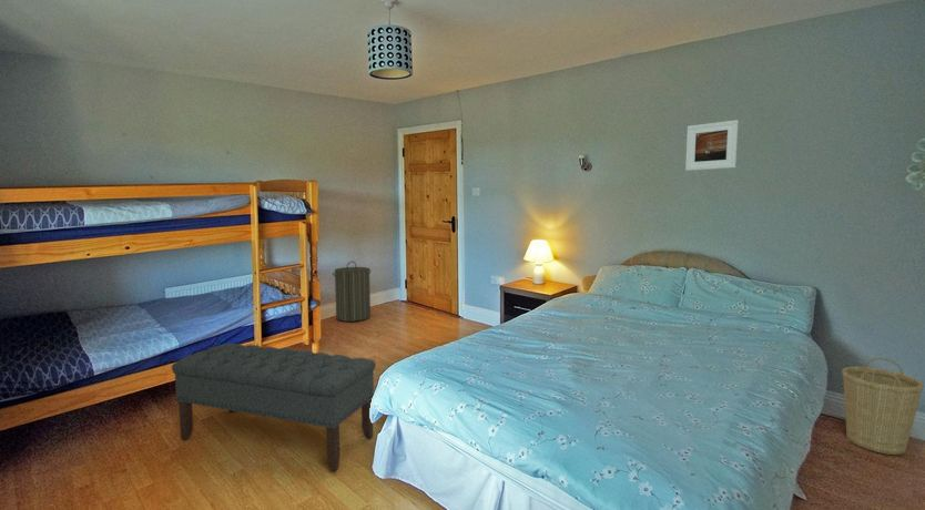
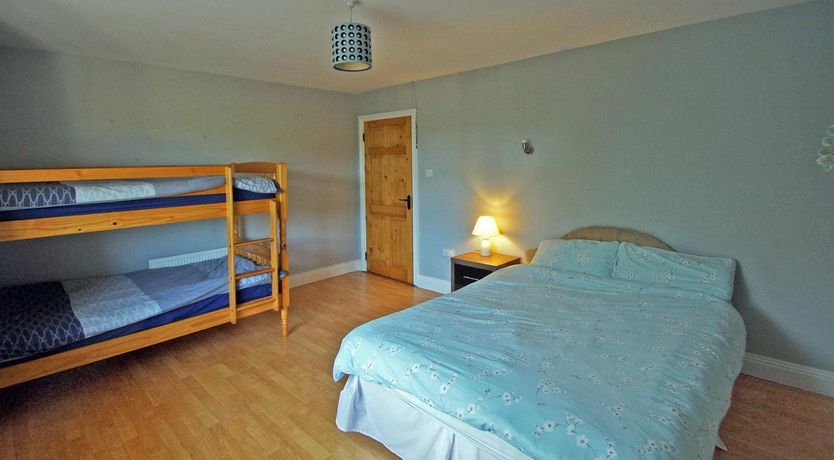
- basket [841,357,925,456]
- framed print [684,119,740,172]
- laundry hamper [332,261,372,323]
- bench [171,341,377,473]
